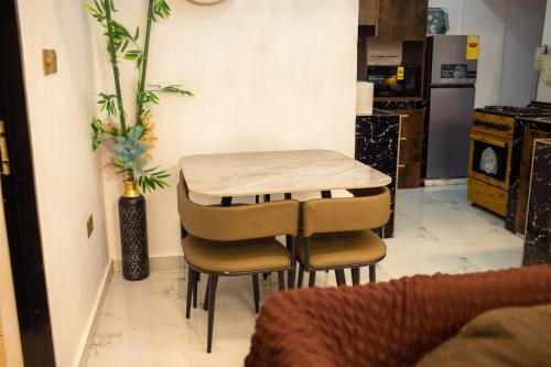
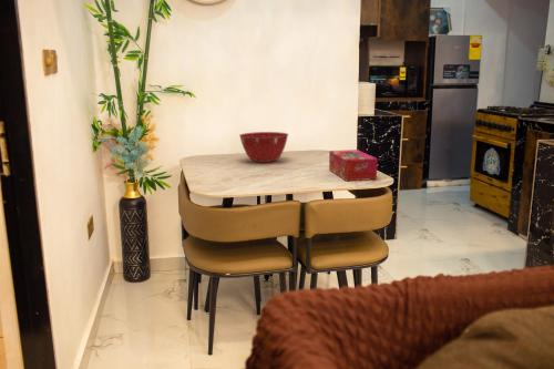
+ mixing bowl [238,131,289,164]
+ tissue box [328,148,379,182]
